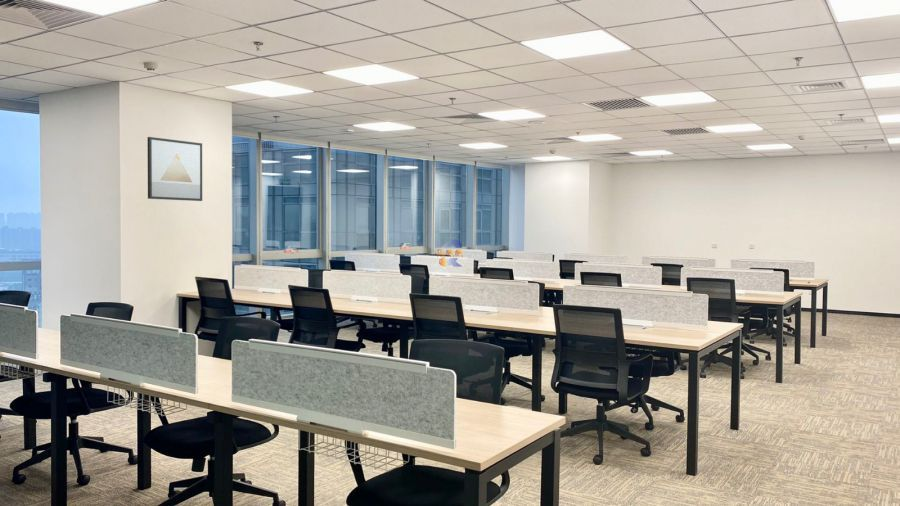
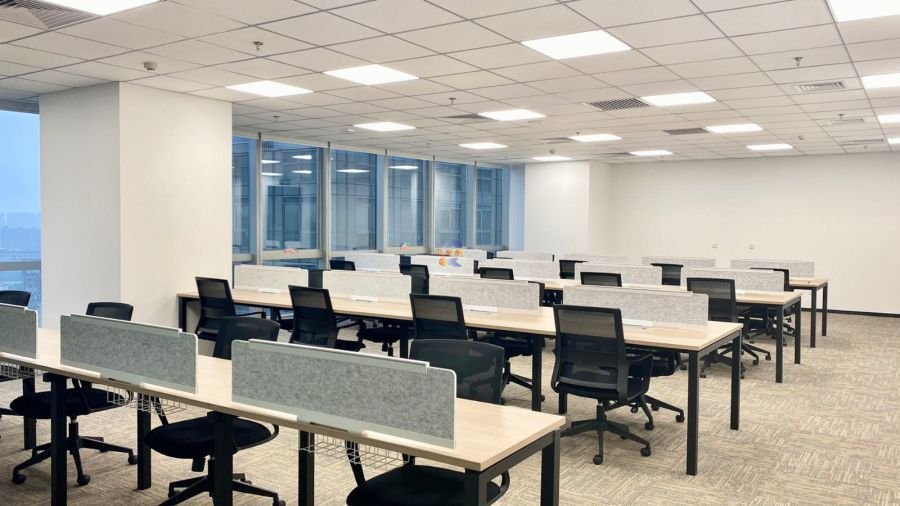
- wall art [147,136,203,202]
